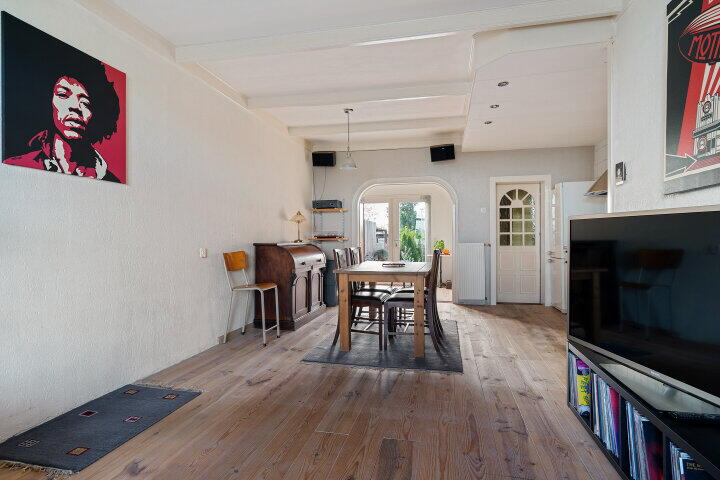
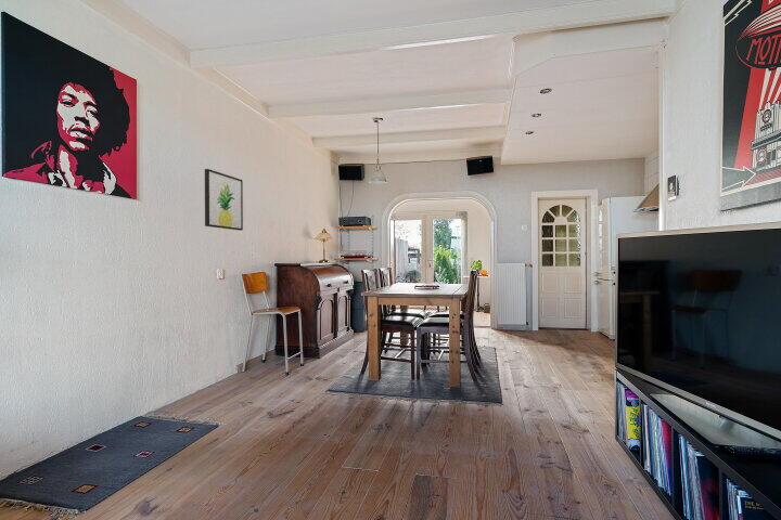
+ wall art [204,168,244,231]
